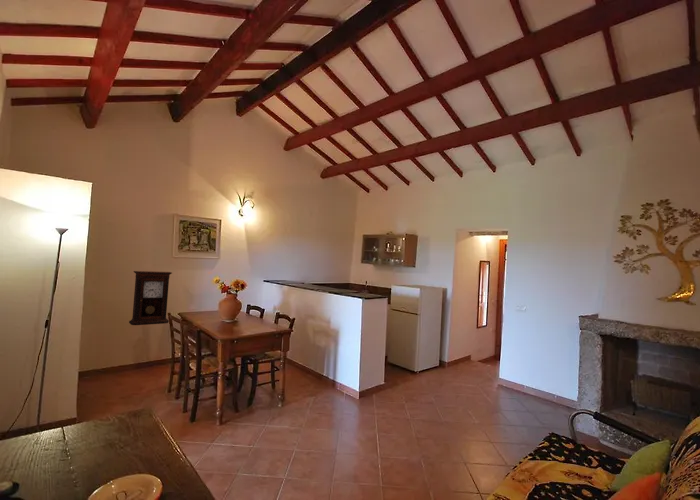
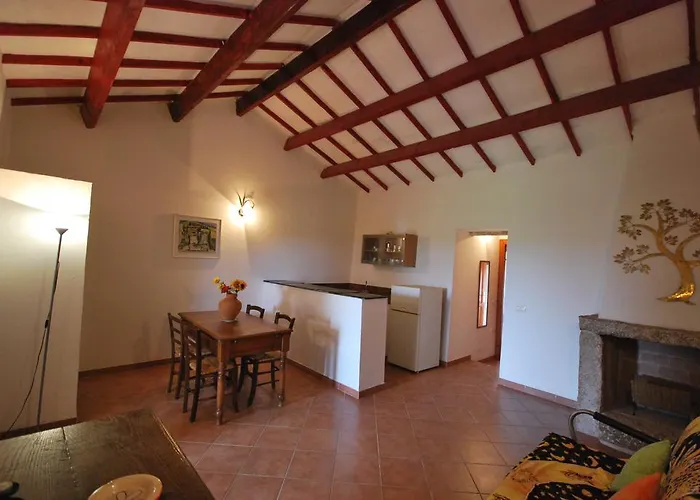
- pendulum clock [128,270,173,326]
